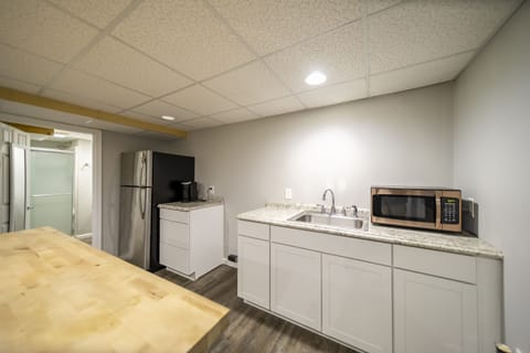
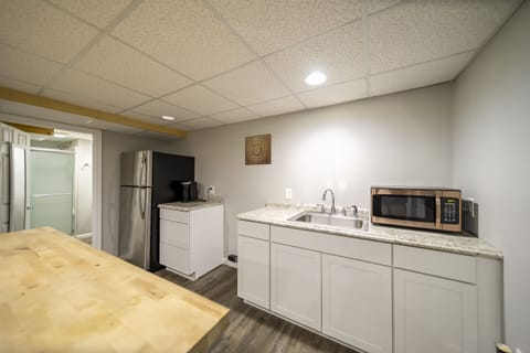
+ wall art [244,132,273,167]
